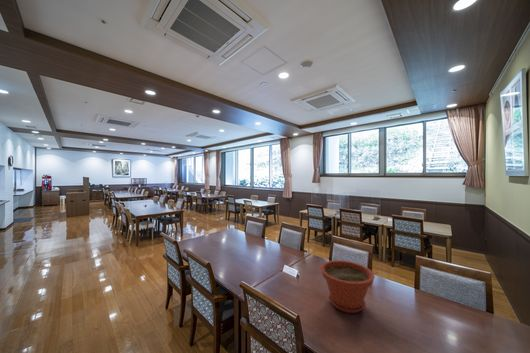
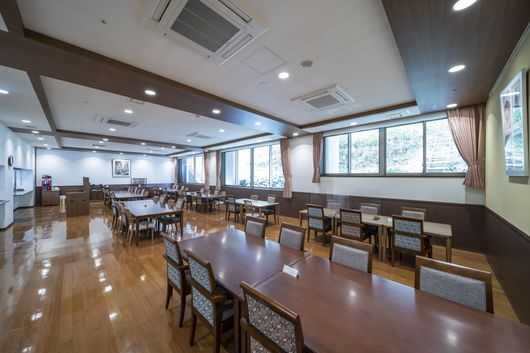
- plant pot [319,259,376,314]
